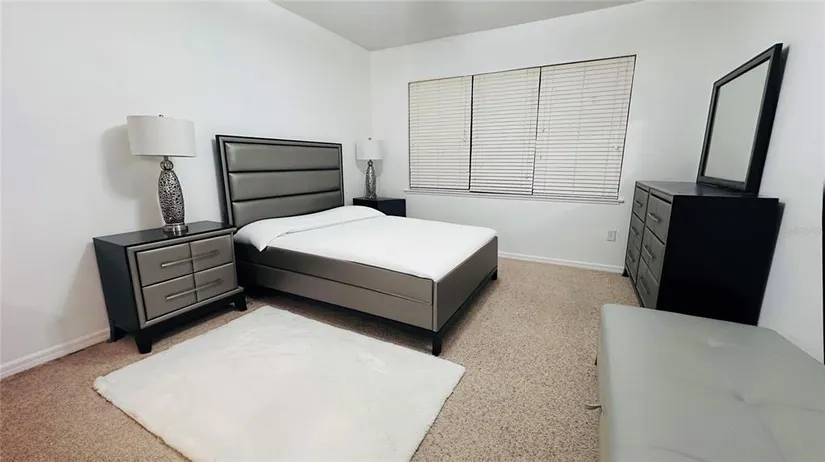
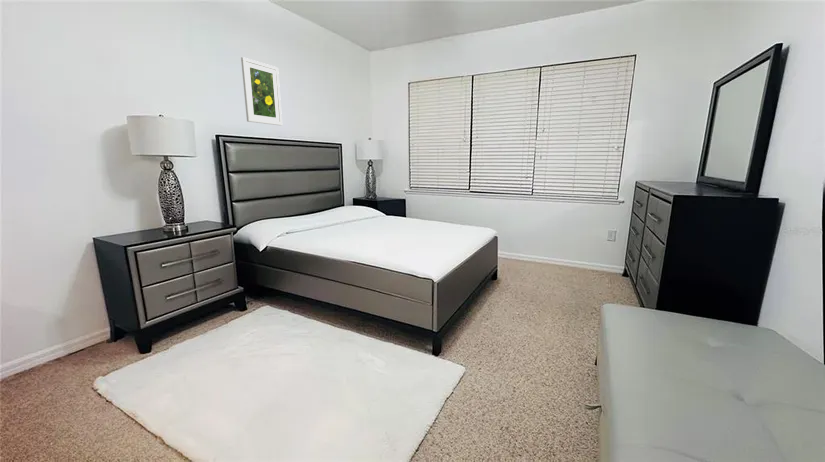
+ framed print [240,56,283,126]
